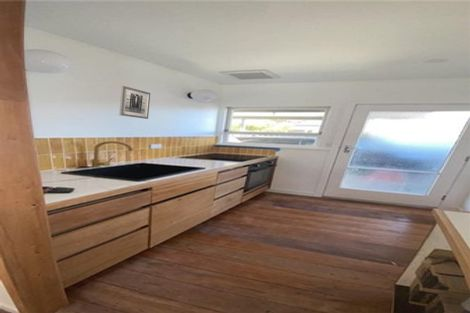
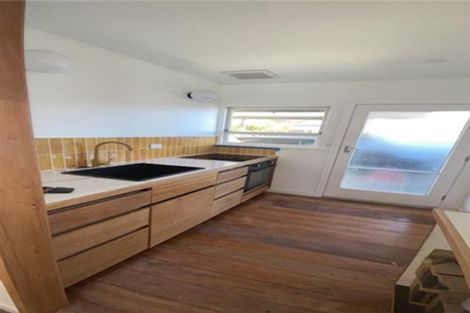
- wall art [118,85,151,120]
